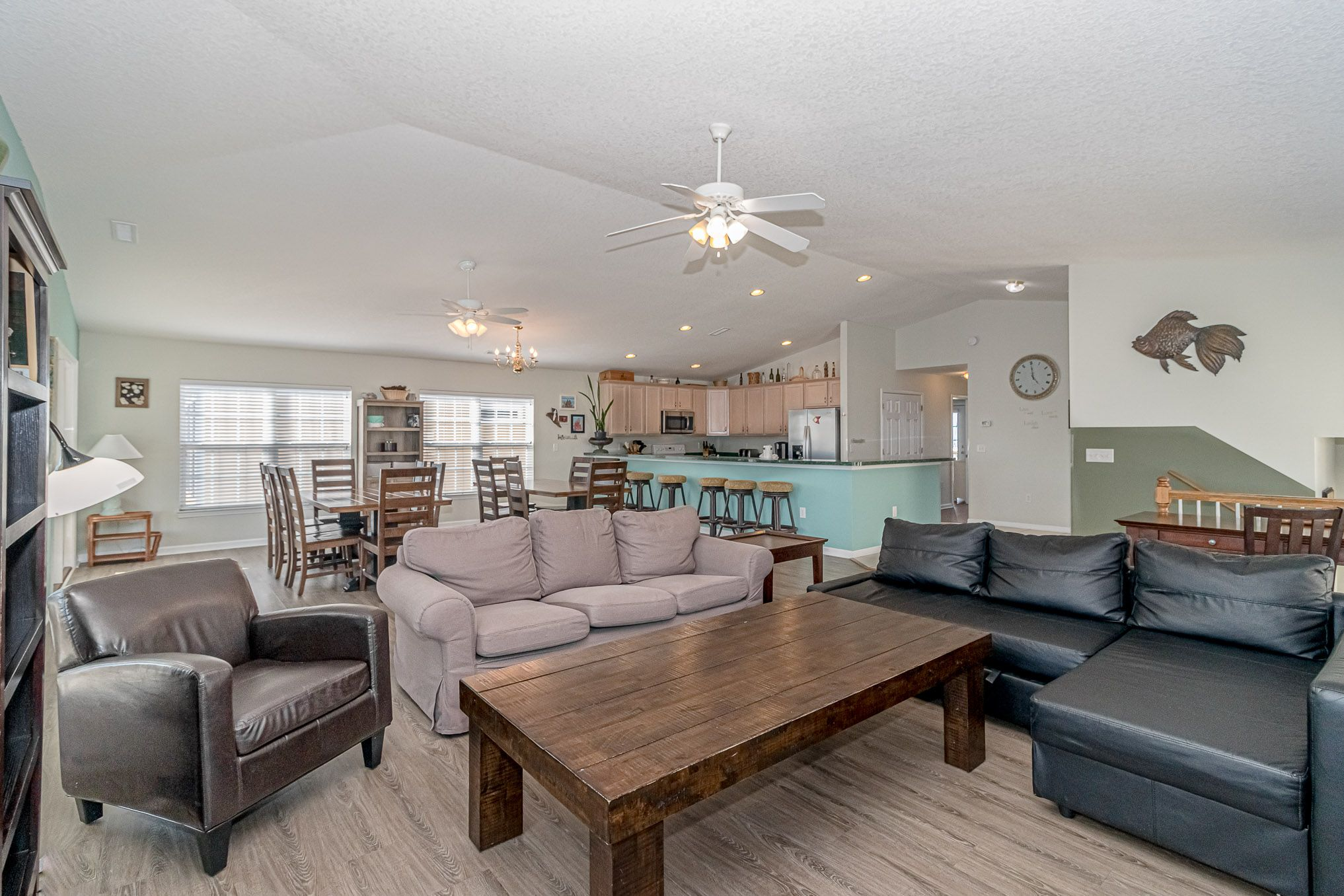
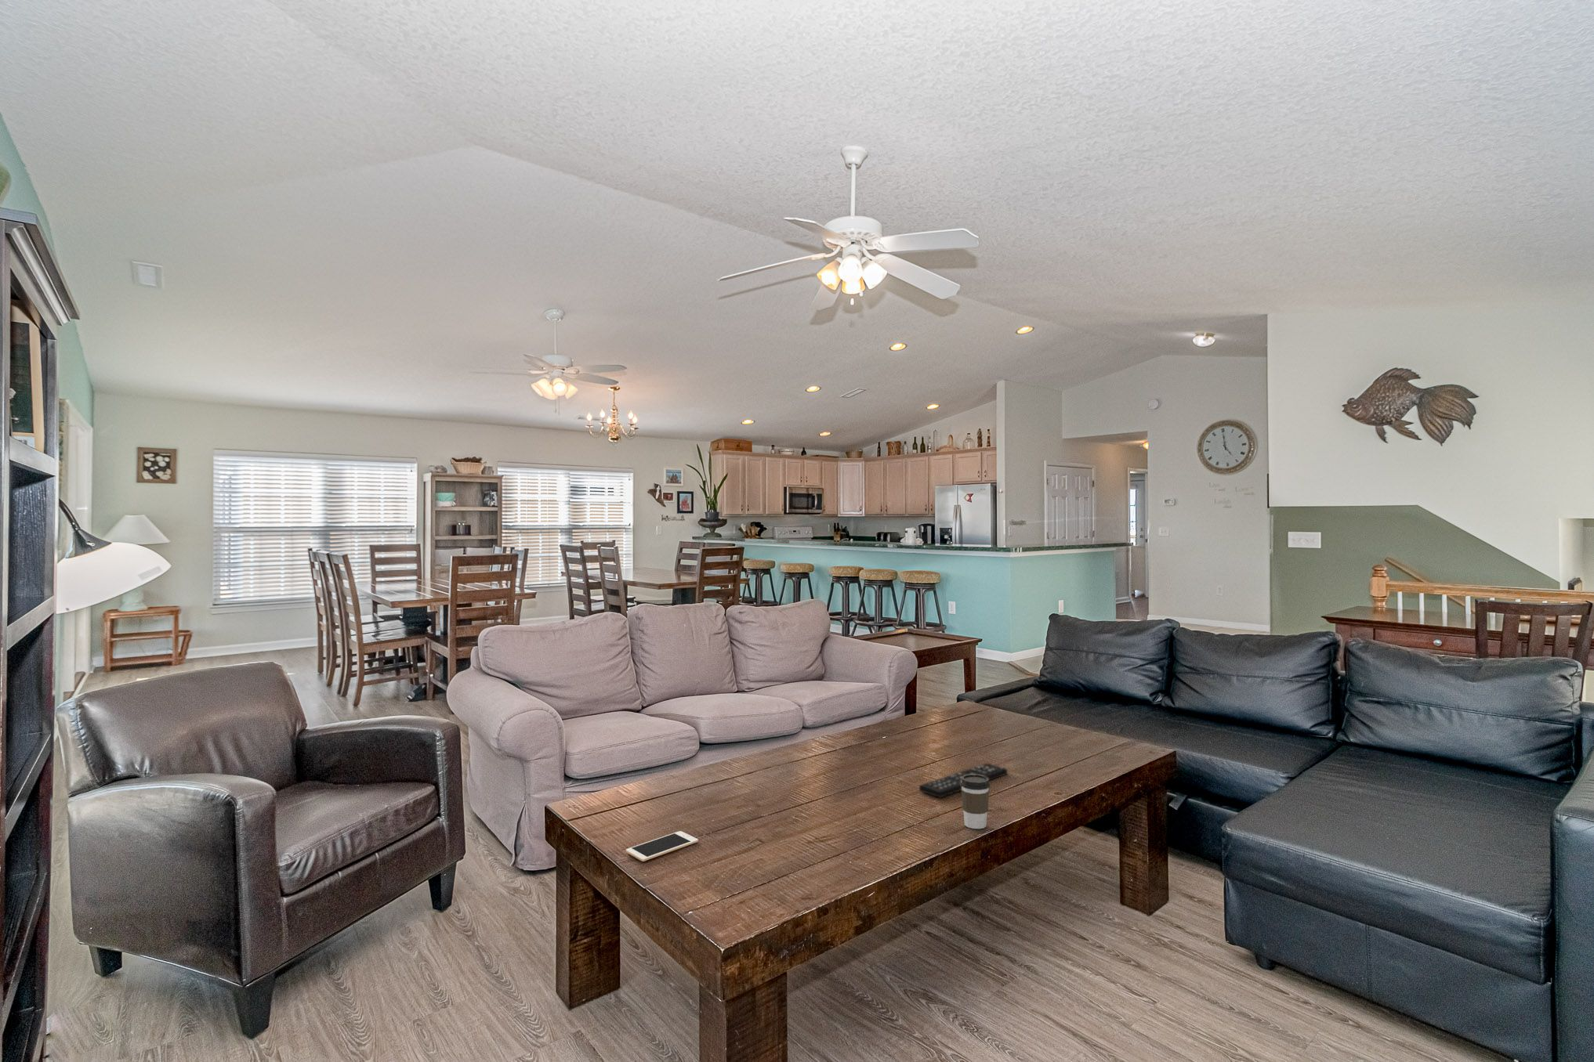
+ remote control [918,763,1008,799]
+ cell phone [625,830,699,863]
+ coffee cup [961,774,990,830]
